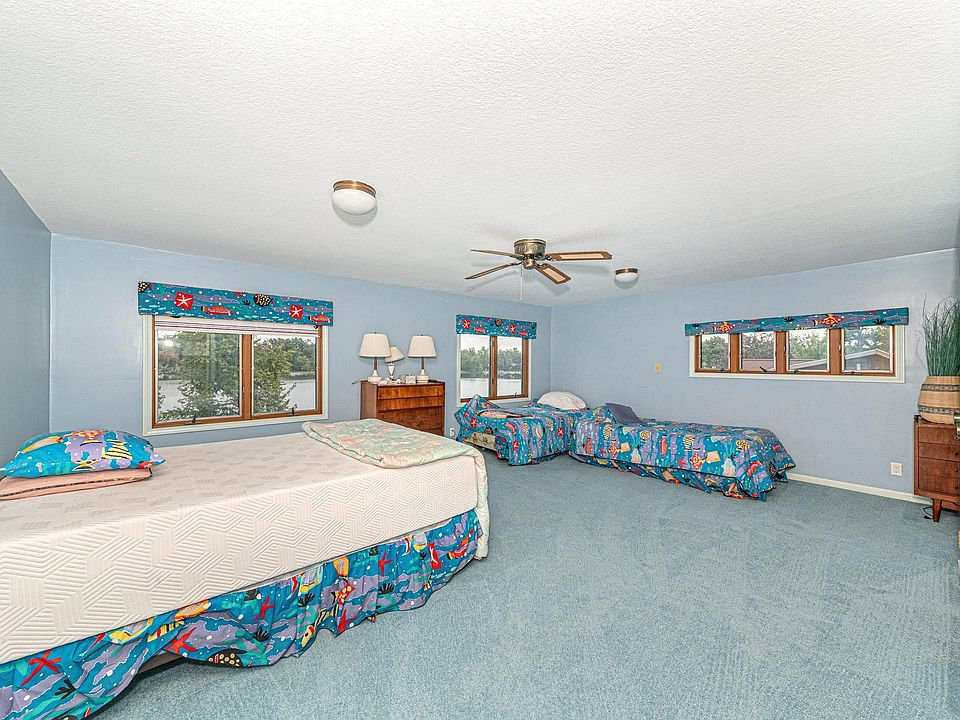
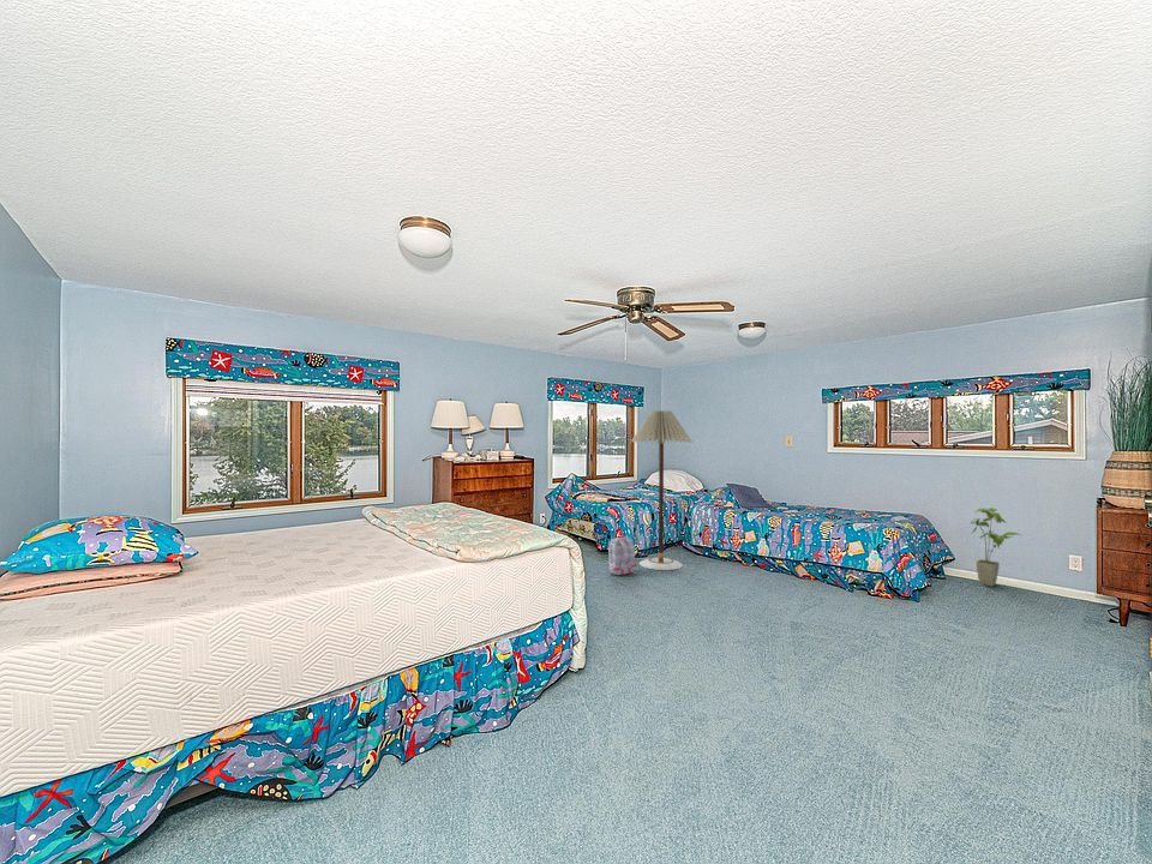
+ backpack [607,529,638,577]
+ floor lamp [630,409,694,571]
+ house plant [970,506,1021,588]
